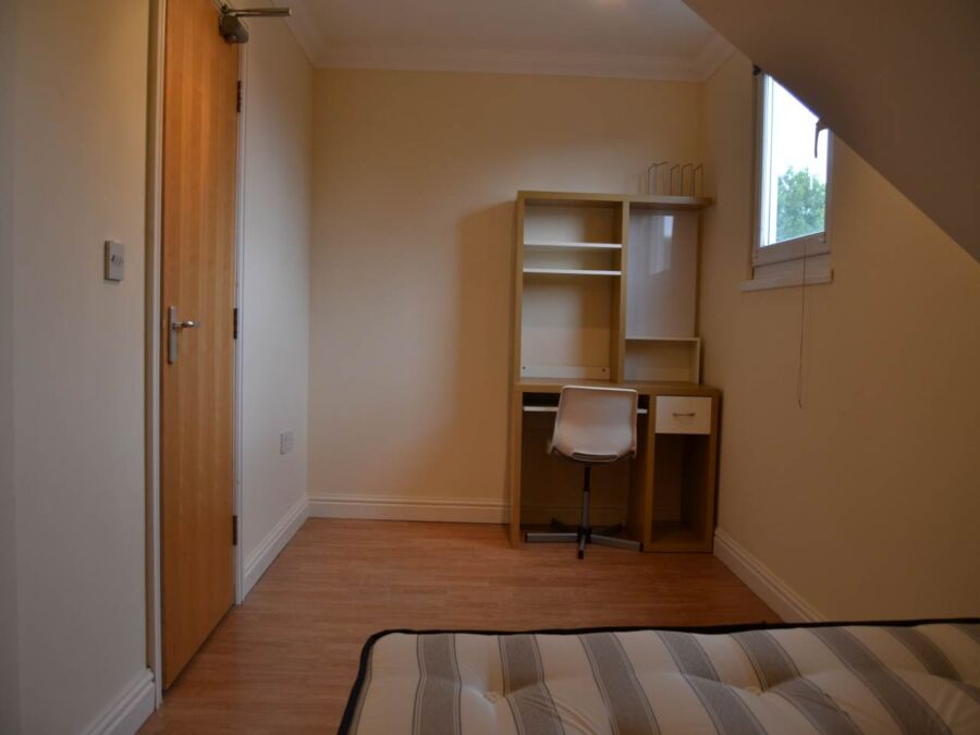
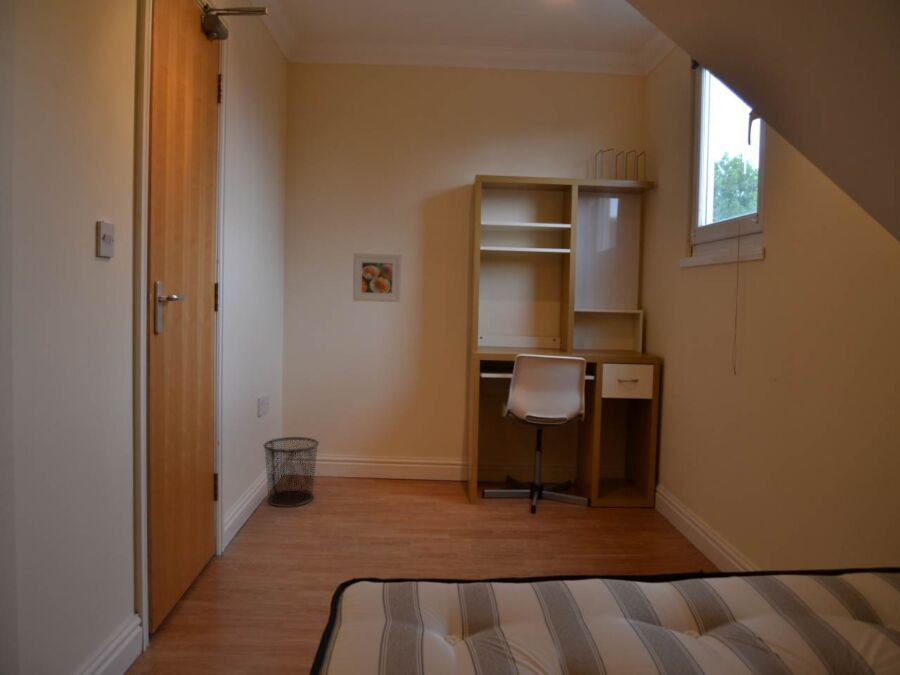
+ waste bin [262,436,320,508]
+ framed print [352,252,402,303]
